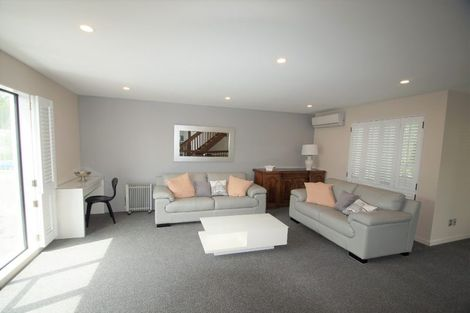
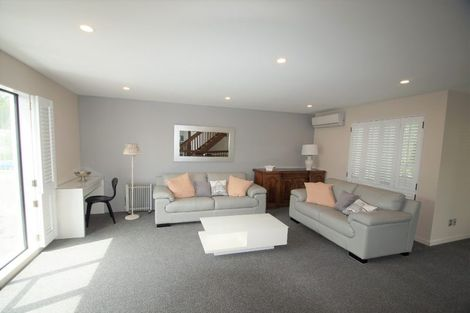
+ floor lamp [122,142,143,221]
